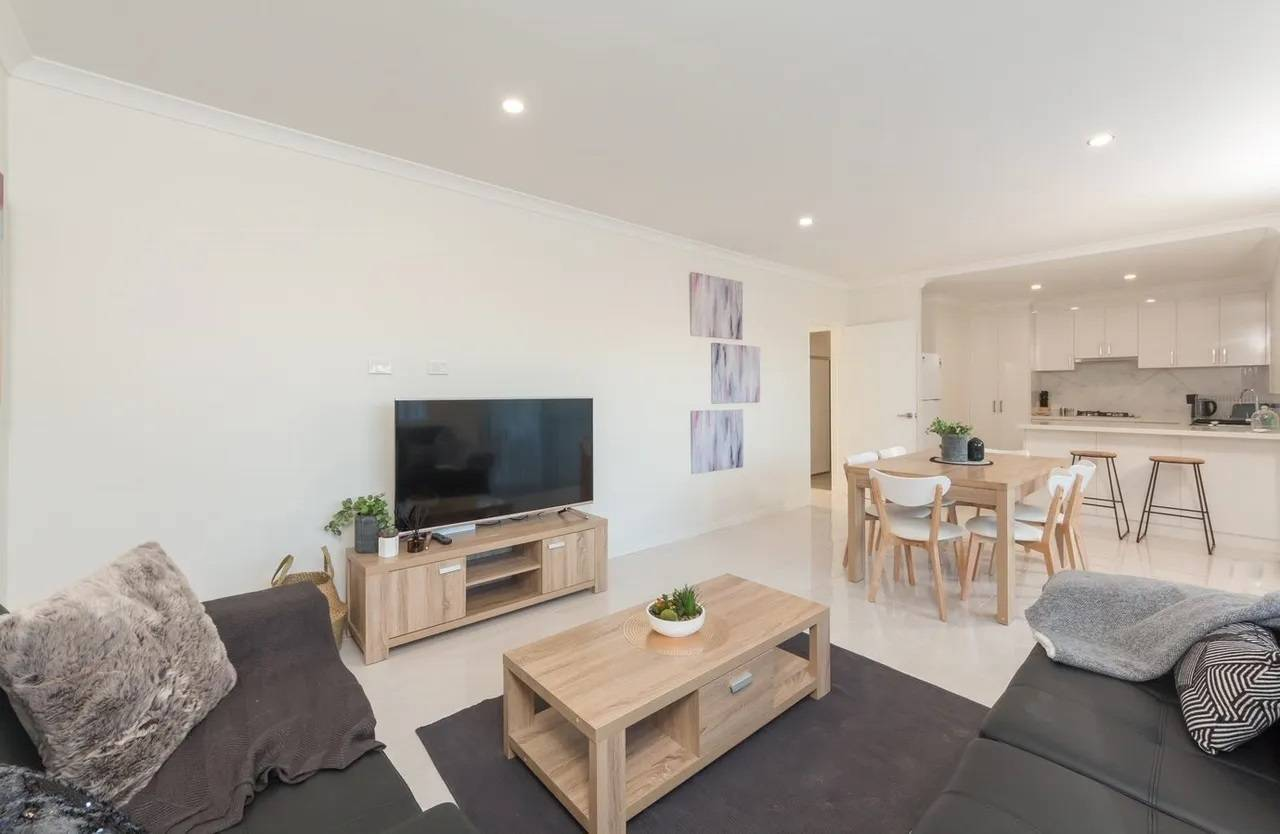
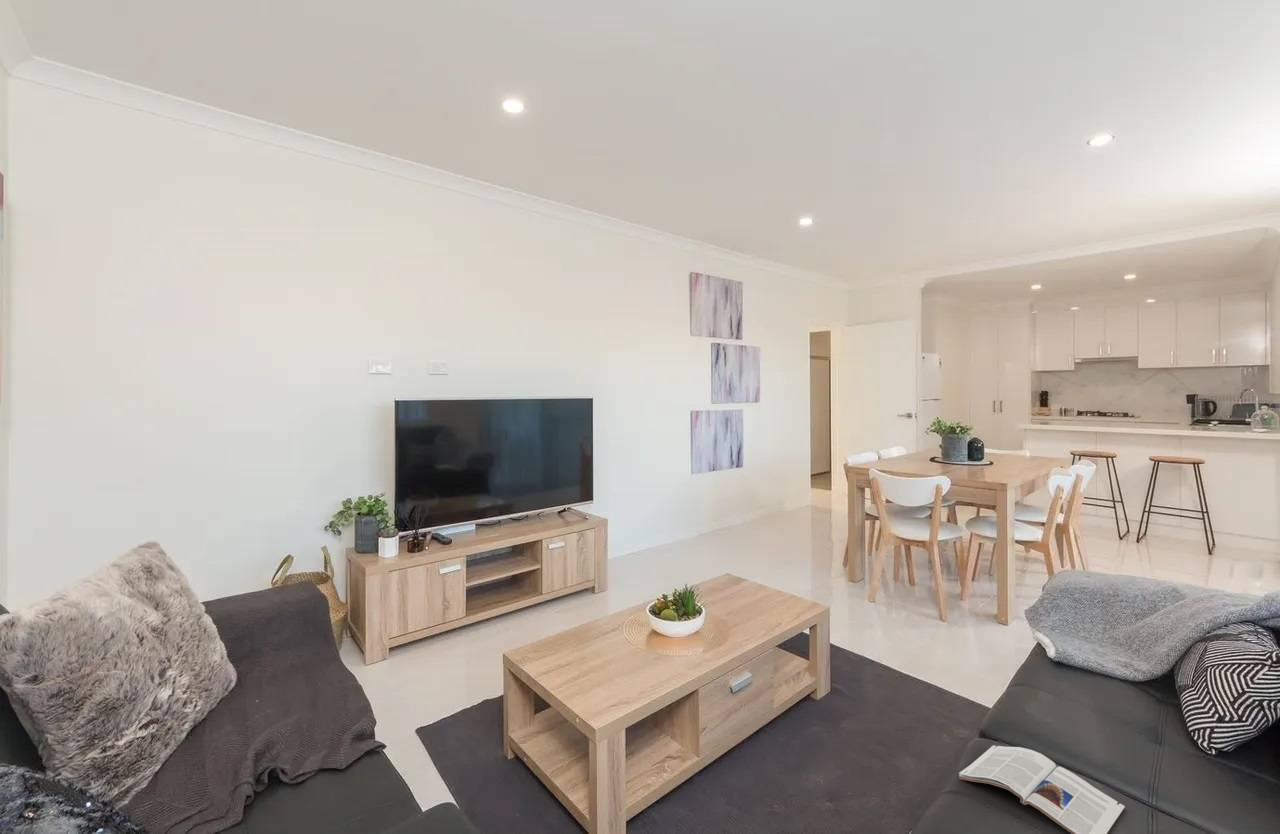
+ magazine [958,744,1126,834]
